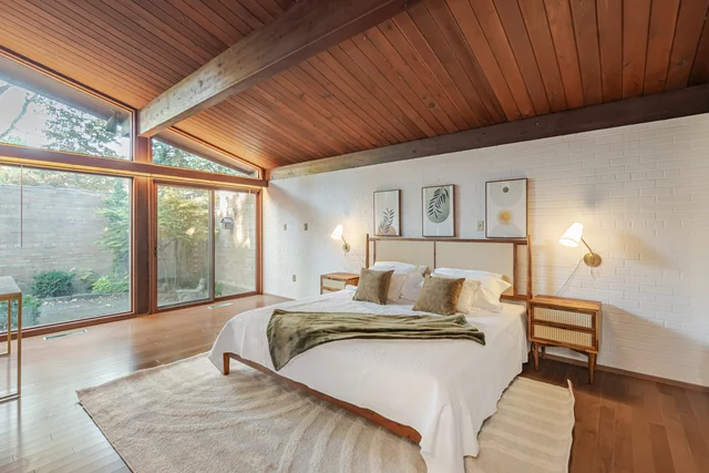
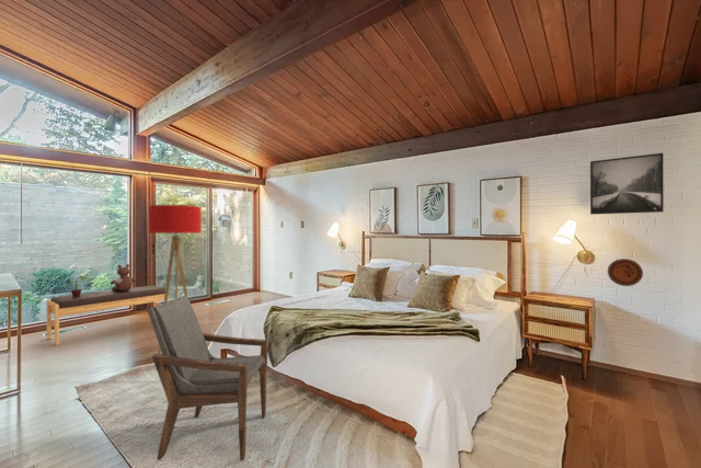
+ decorative plate [607,258,644,287]
+ bench [46,285,170,346]
+ armchair [146,295,269,461]
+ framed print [589,152,665,216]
+ stuffed bear [110,263,138,292]
+ floor lamp [148,204,203,354]
+ potted plant [66,276,88,297]
